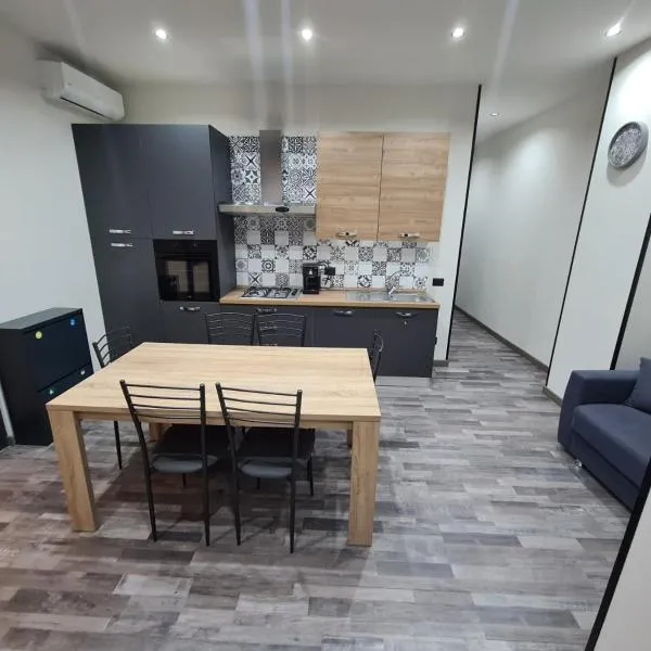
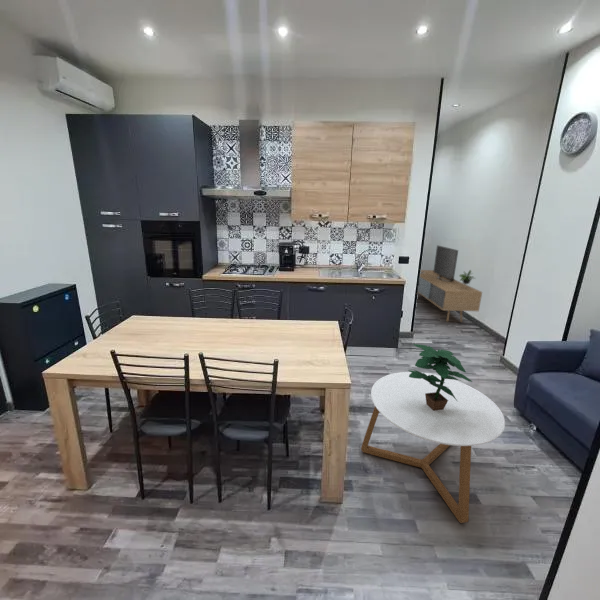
+ coffee table [360,371,506,524]
+ potted plant [405,343,473,411]
+ media console [417,244,483,323]
